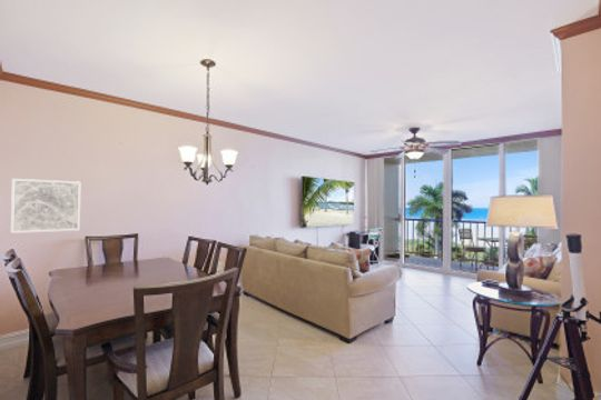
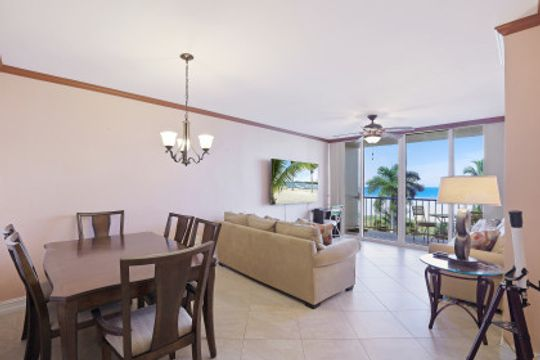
- wall art [10,178,81,234]
